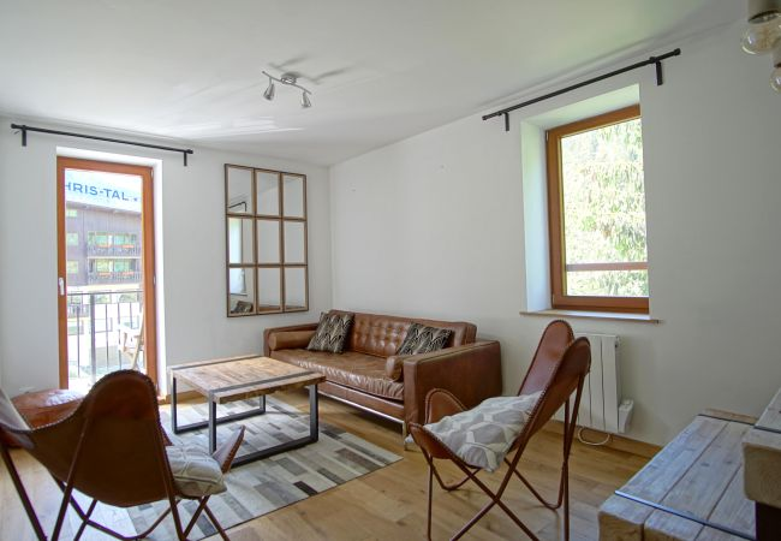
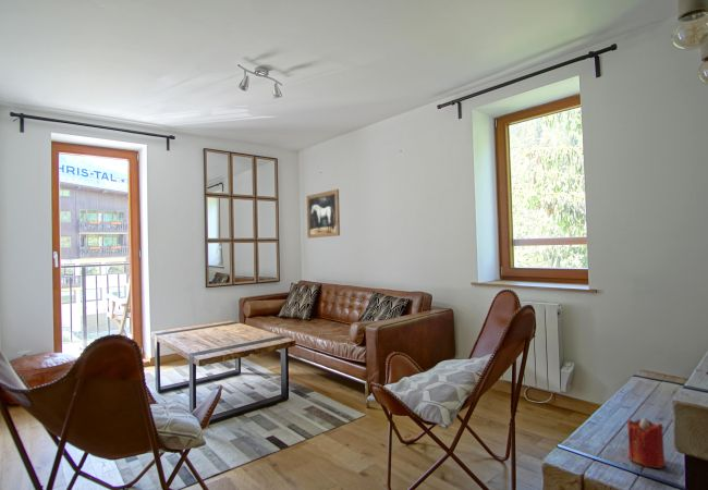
+ candle [626,416,666,469]
+ wall art [306,188,341,240]
